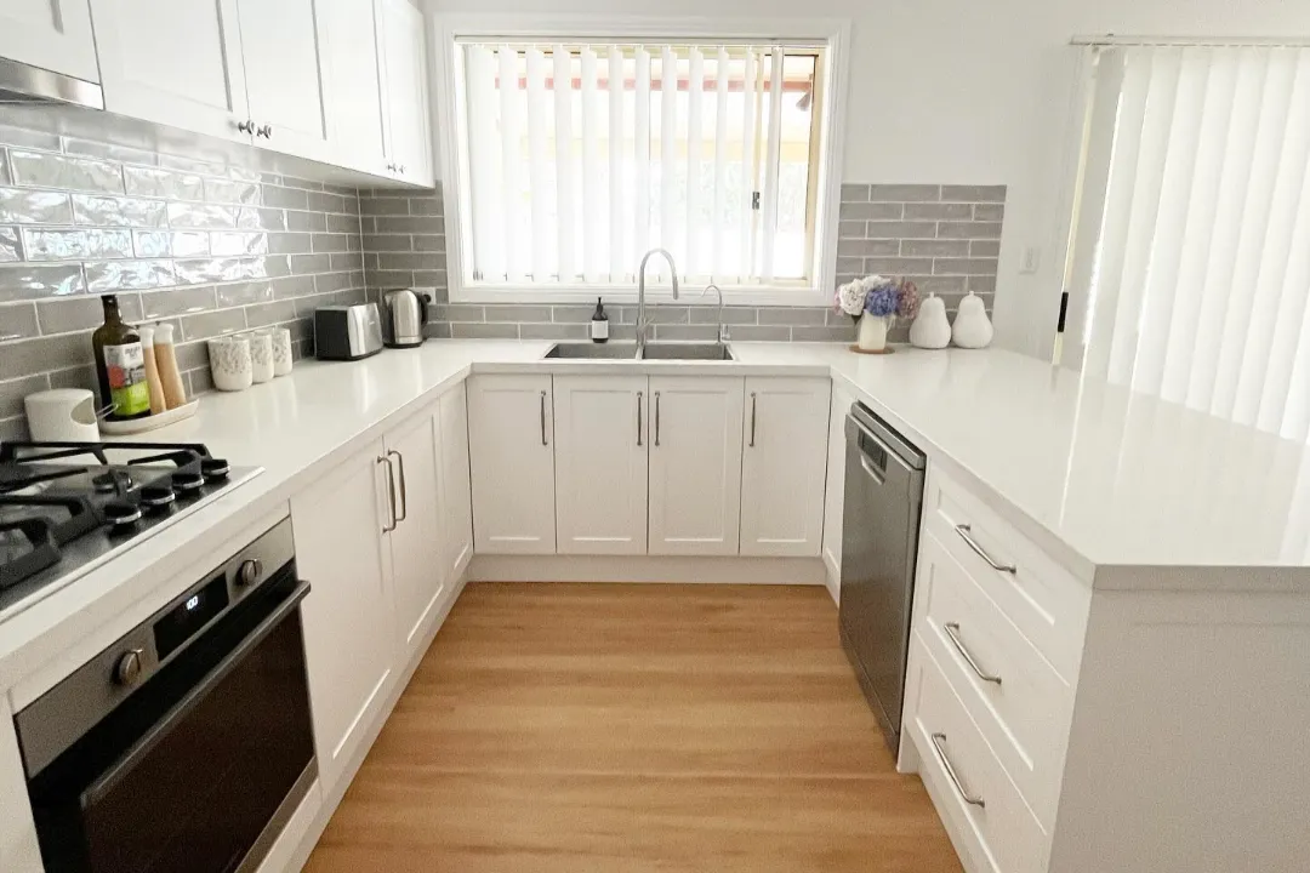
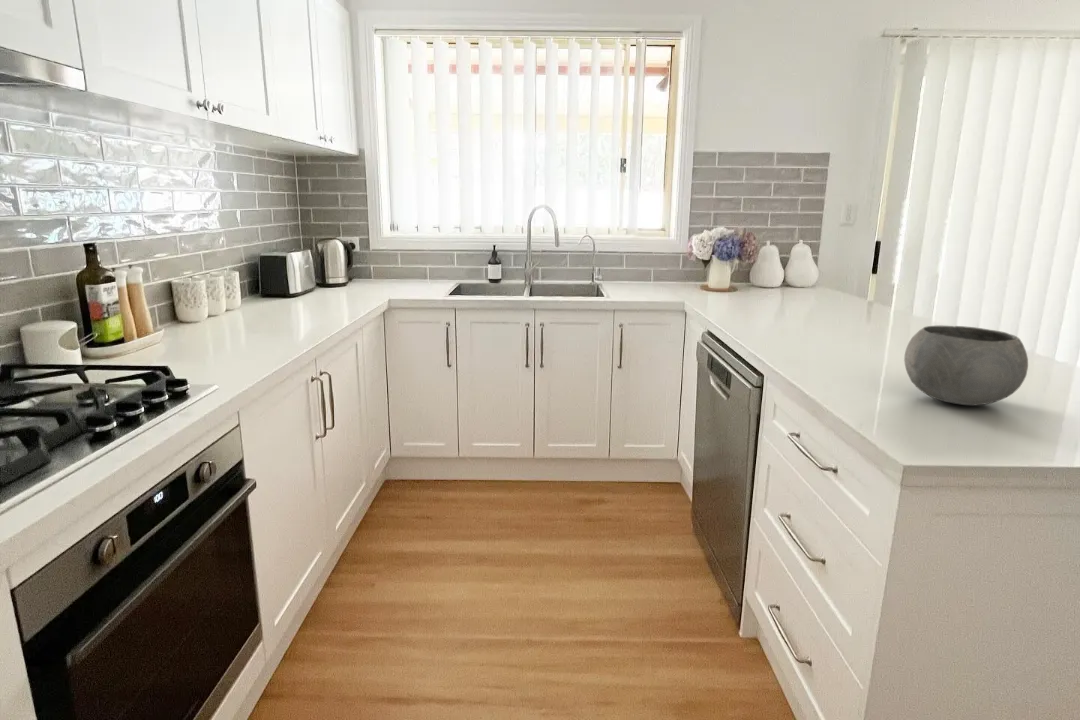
+ bowl [903,325,1029,406]
